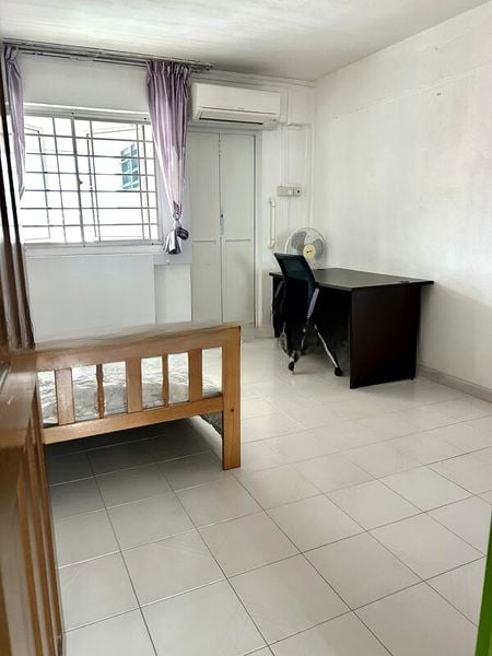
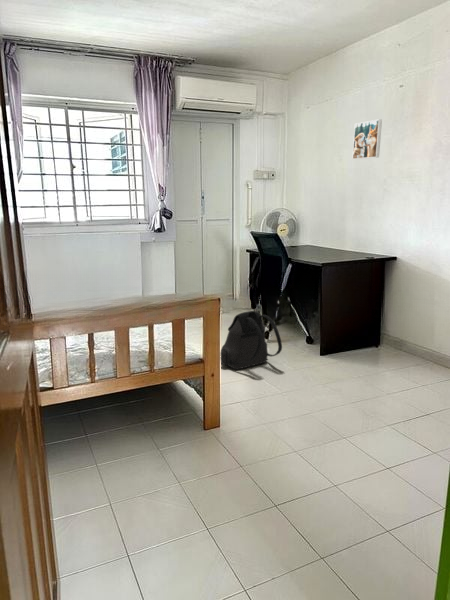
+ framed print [352,118,383,160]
+ backpack [220,310,283,370]
